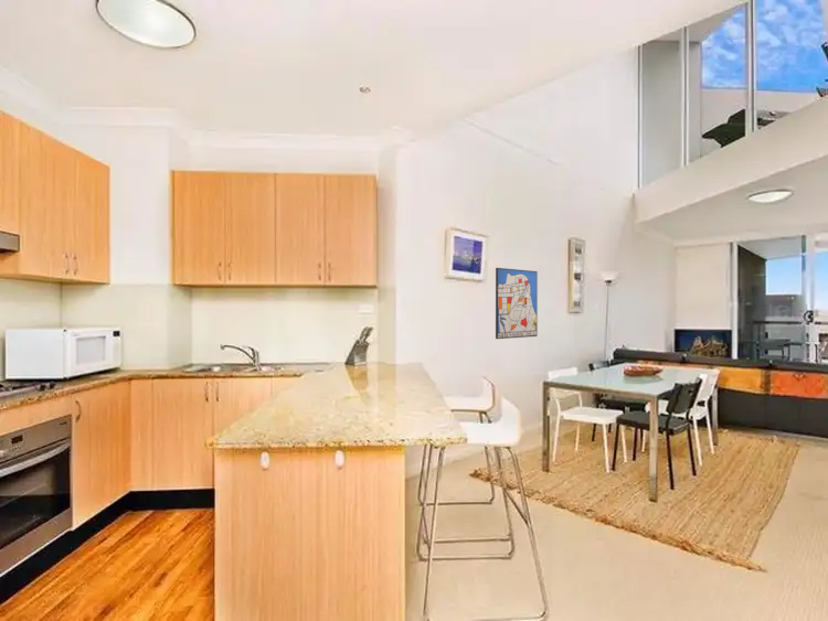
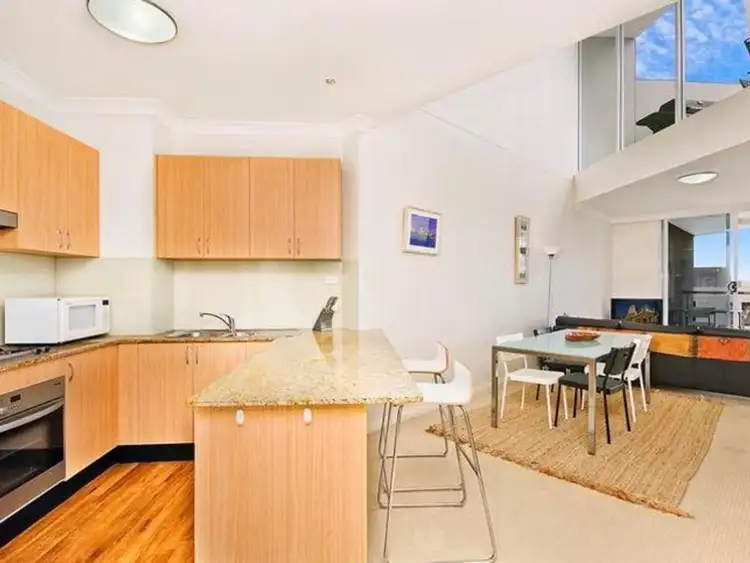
- wall art [495,267,539,340]
